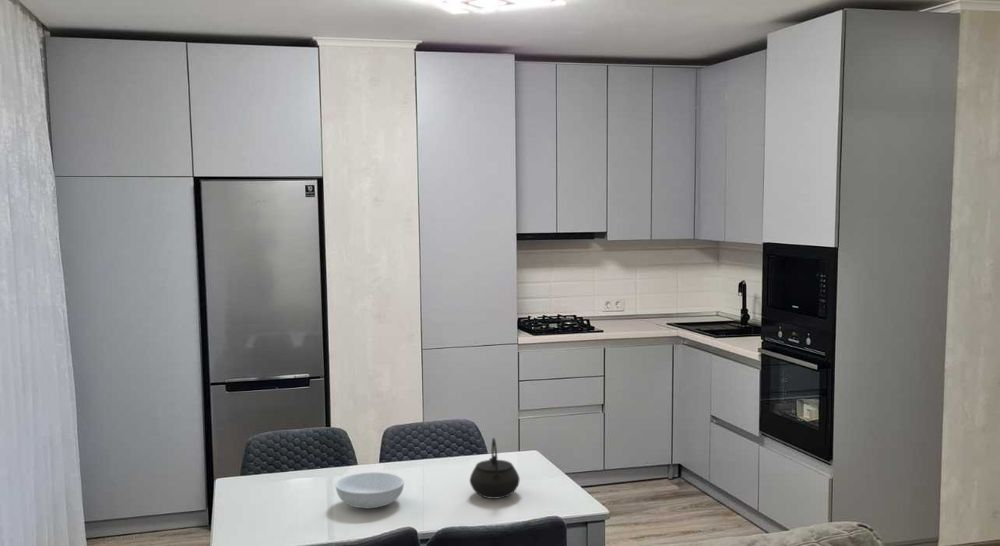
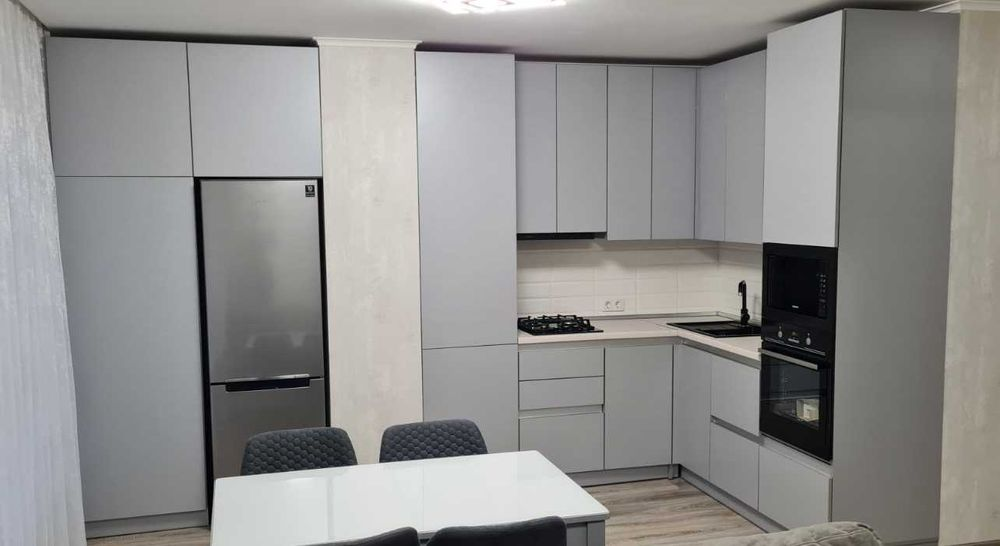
- kettle [469,437,521,500]
- serving bowl [335,471,405,510]
